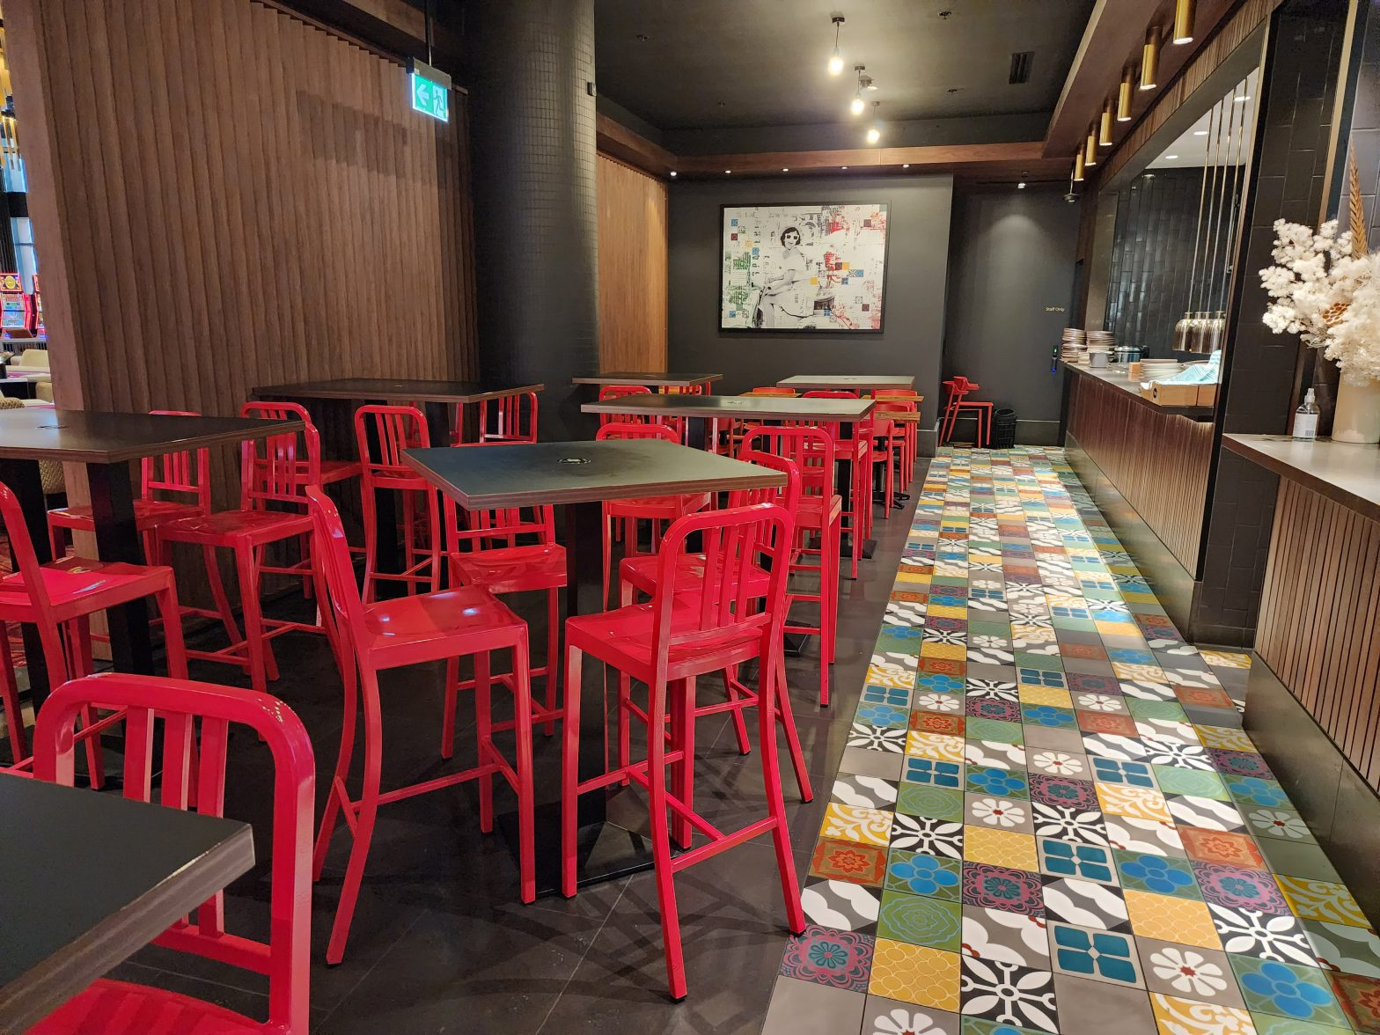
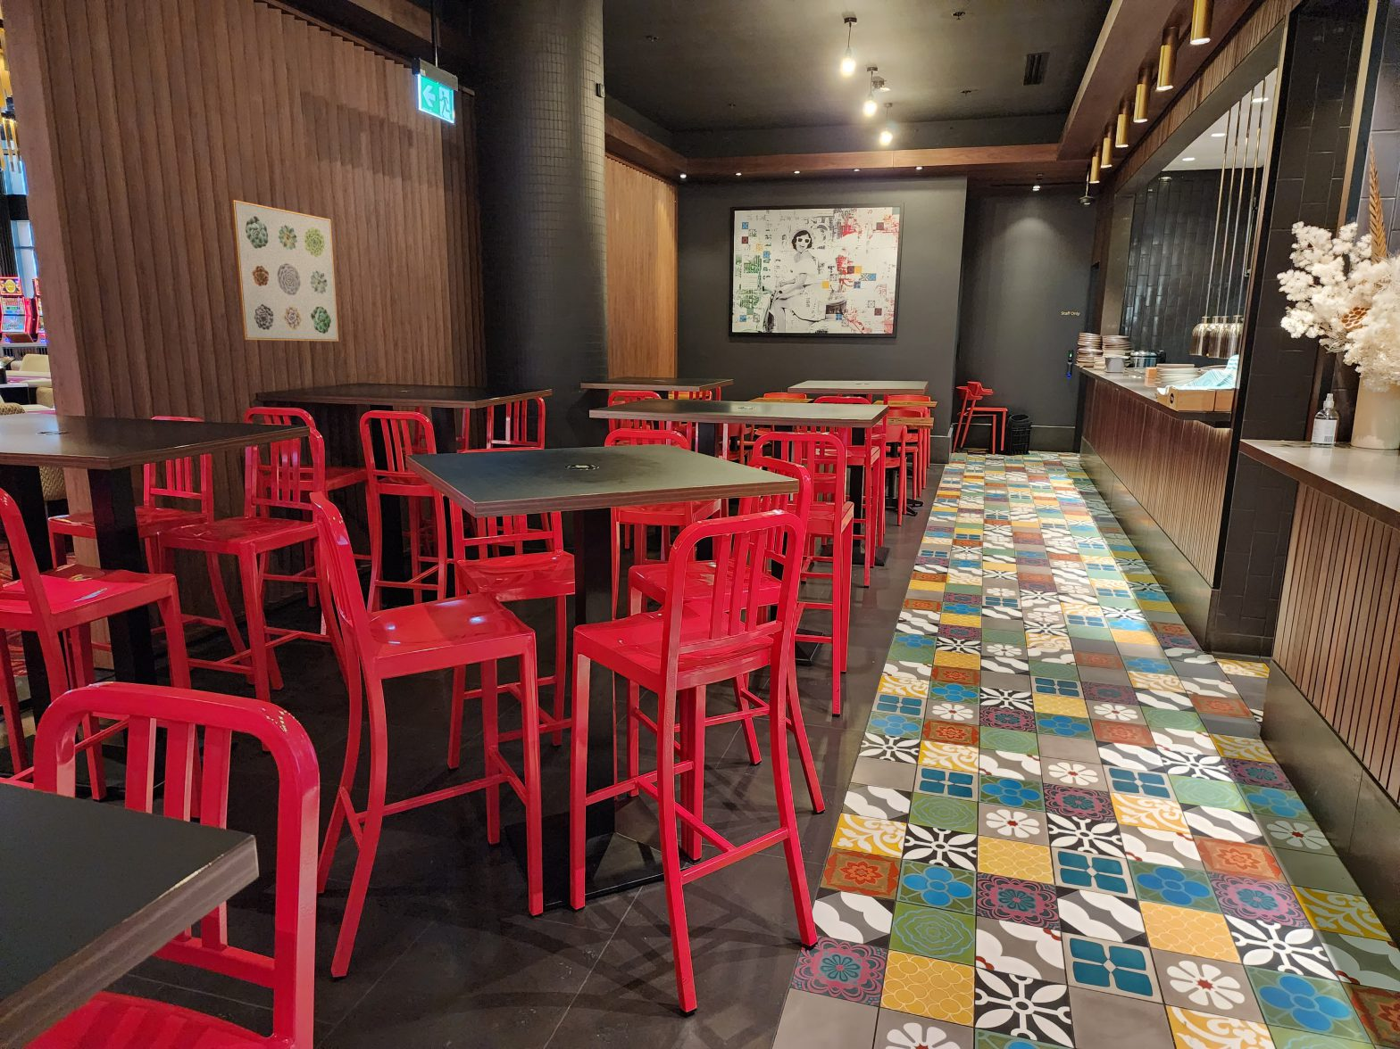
+ wall art [230,199,340,343]
